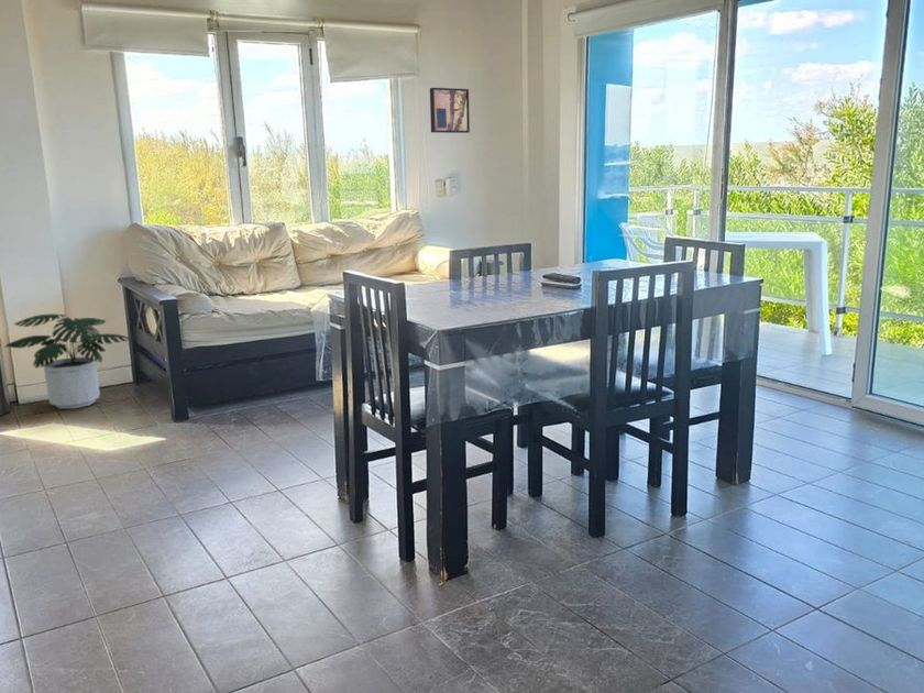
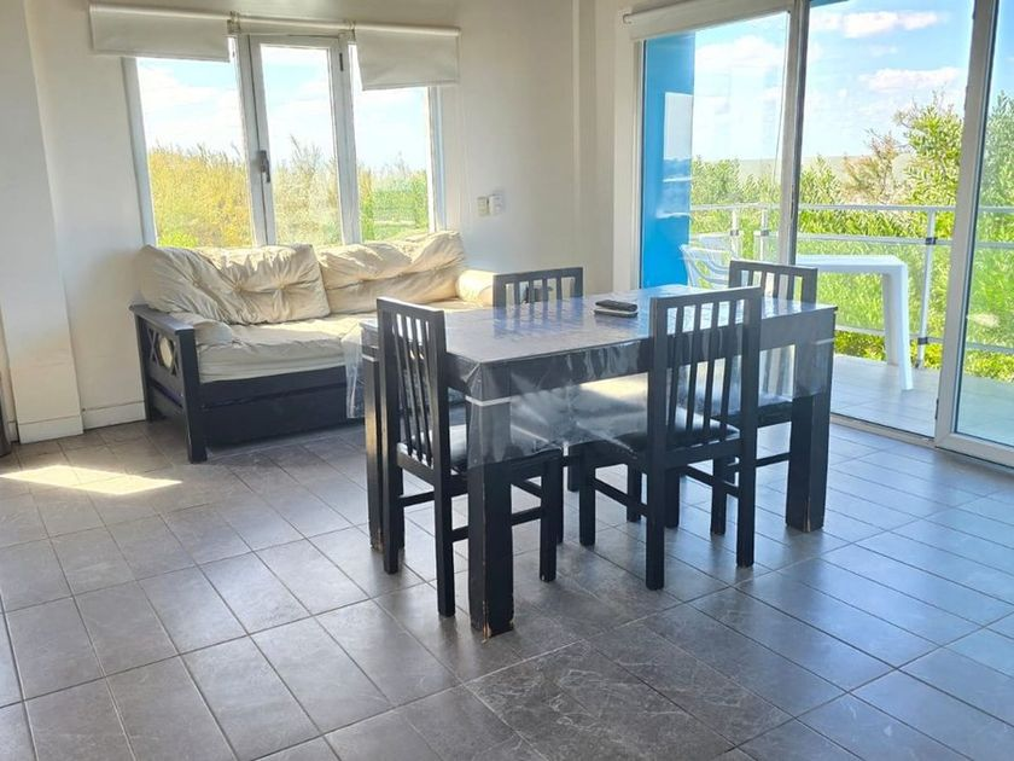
- wall art [429,87,471,134]
- potted plant [3,314,135,409]
